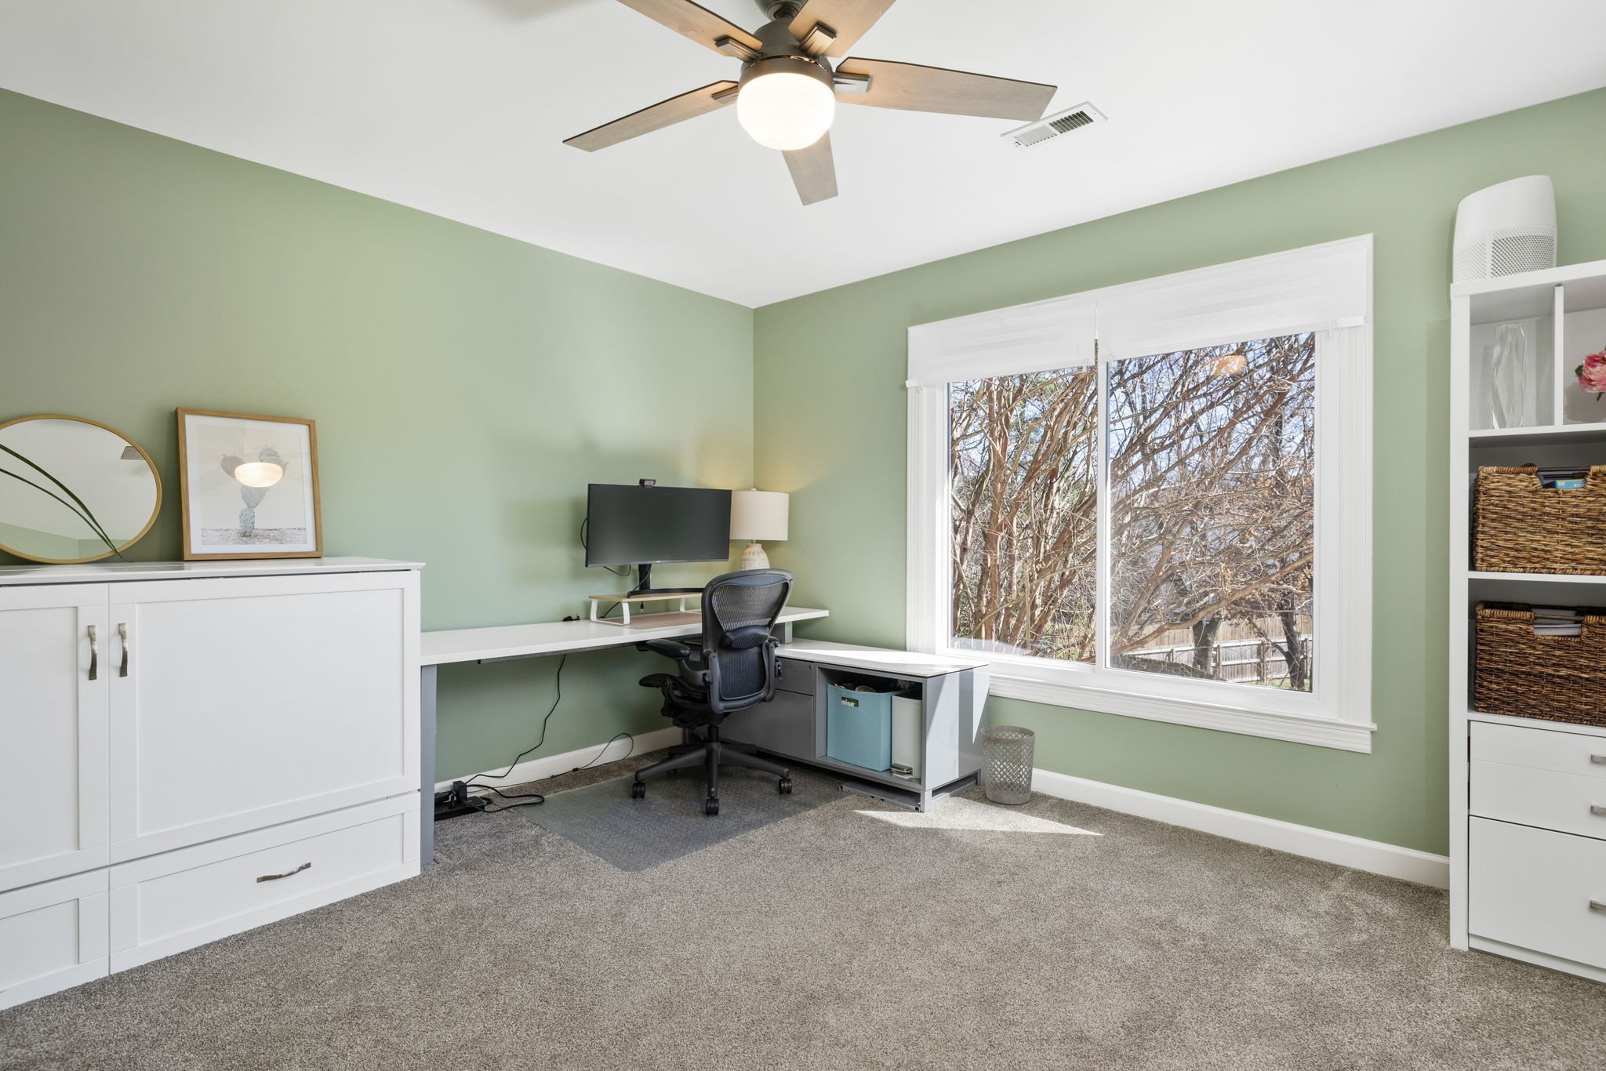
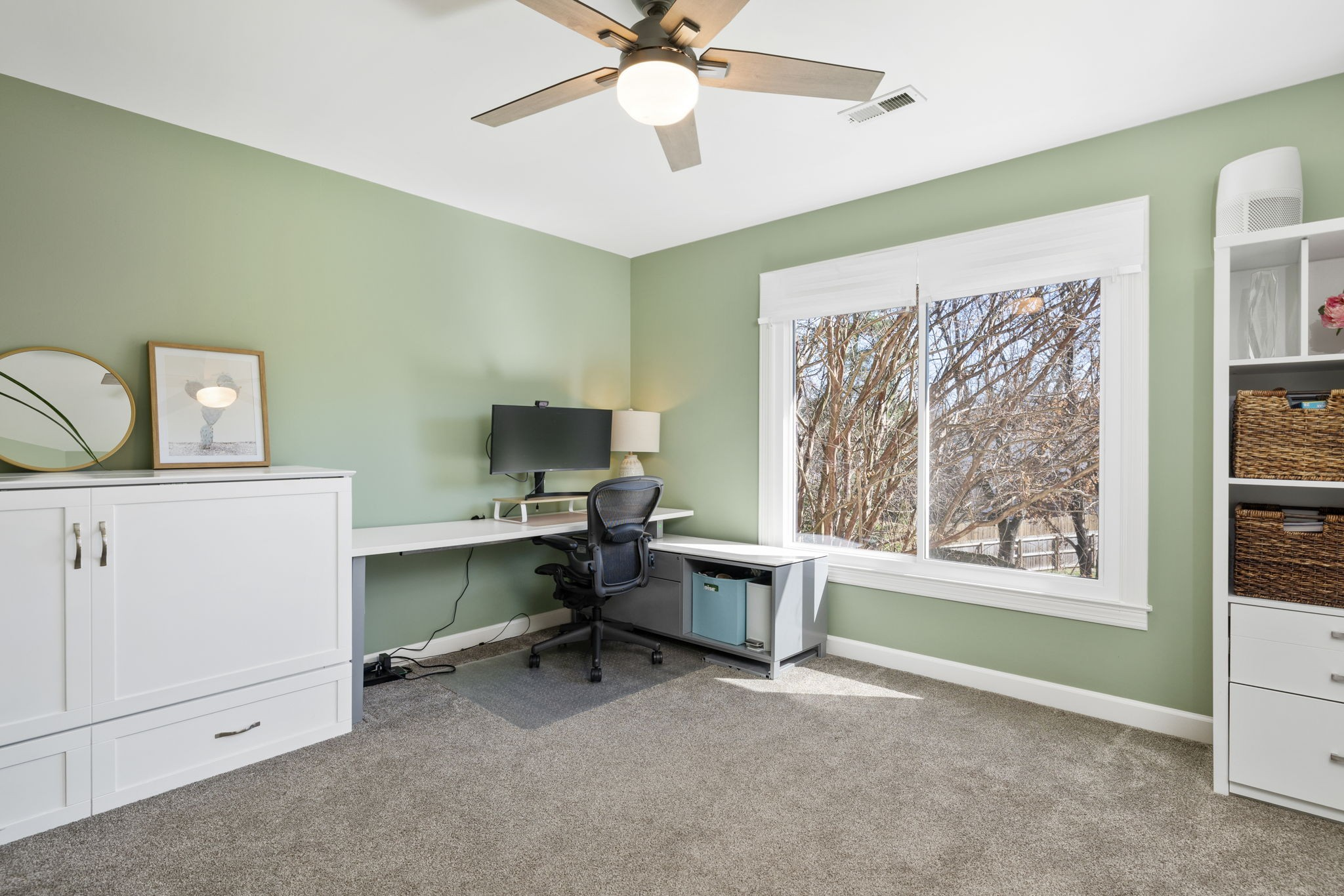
- wastebasket [980,724,1037,806]
